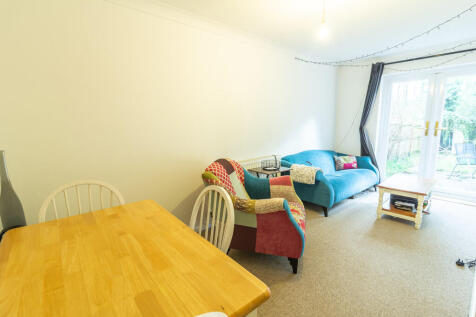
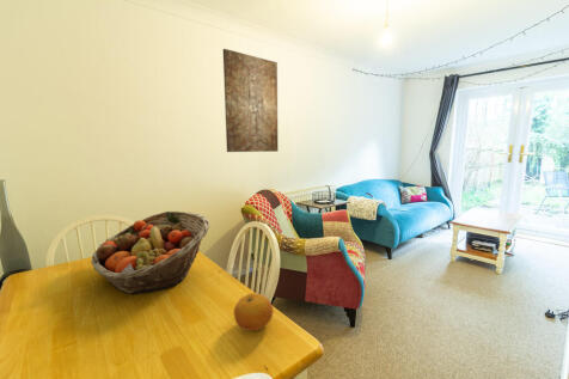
+ fruit basket [90,210,210,295]
+ wall art [222,48,280,153]
+ fruit [233,292,274,332]
